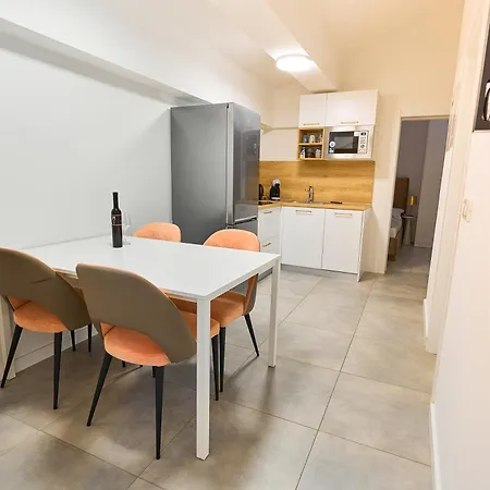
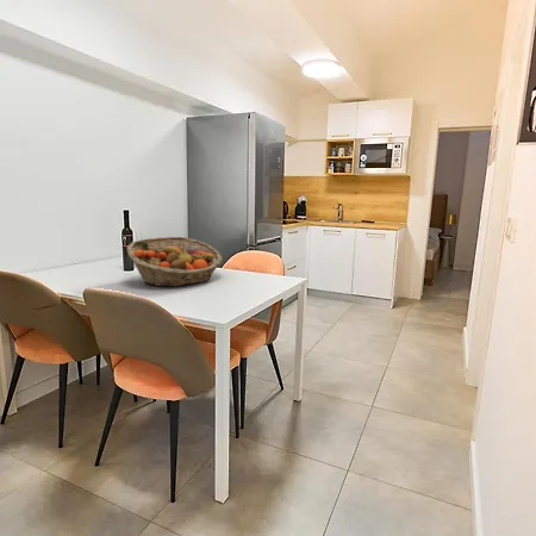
+ fruit basket [126,236,224,288]
